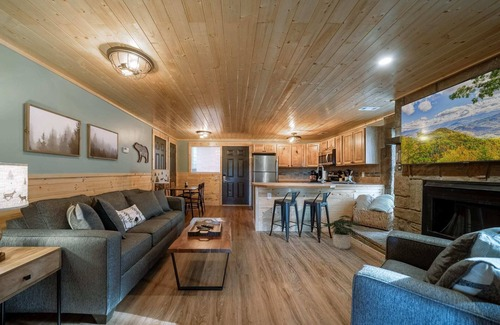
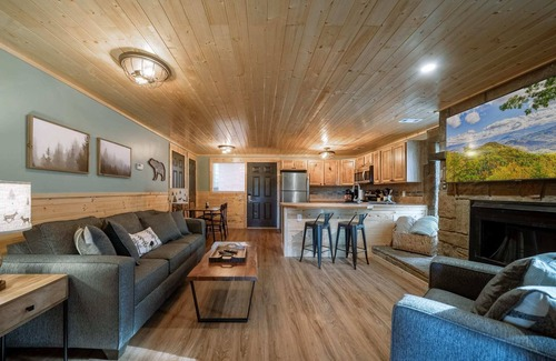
- potted plant [323,214,361,250]
